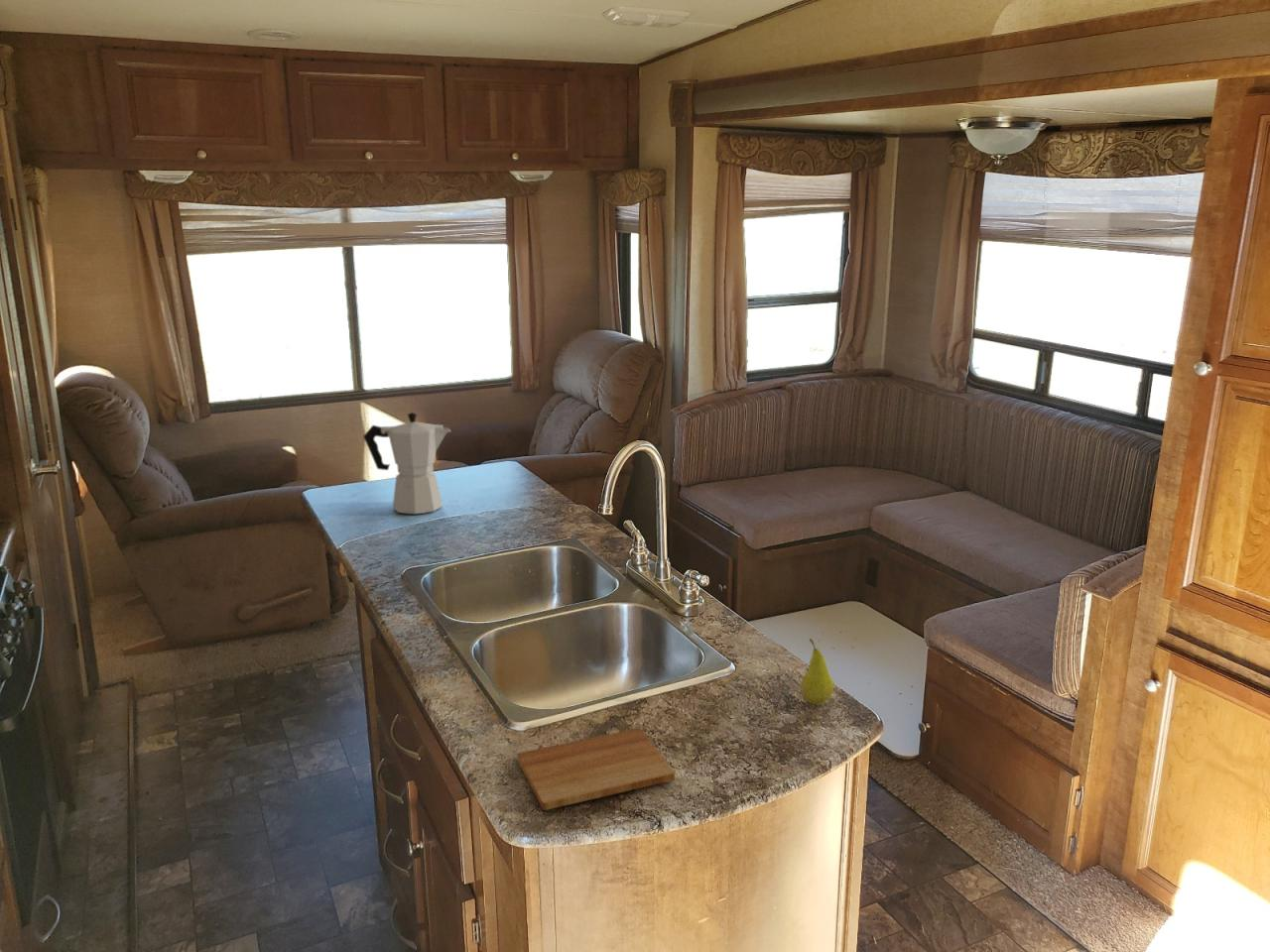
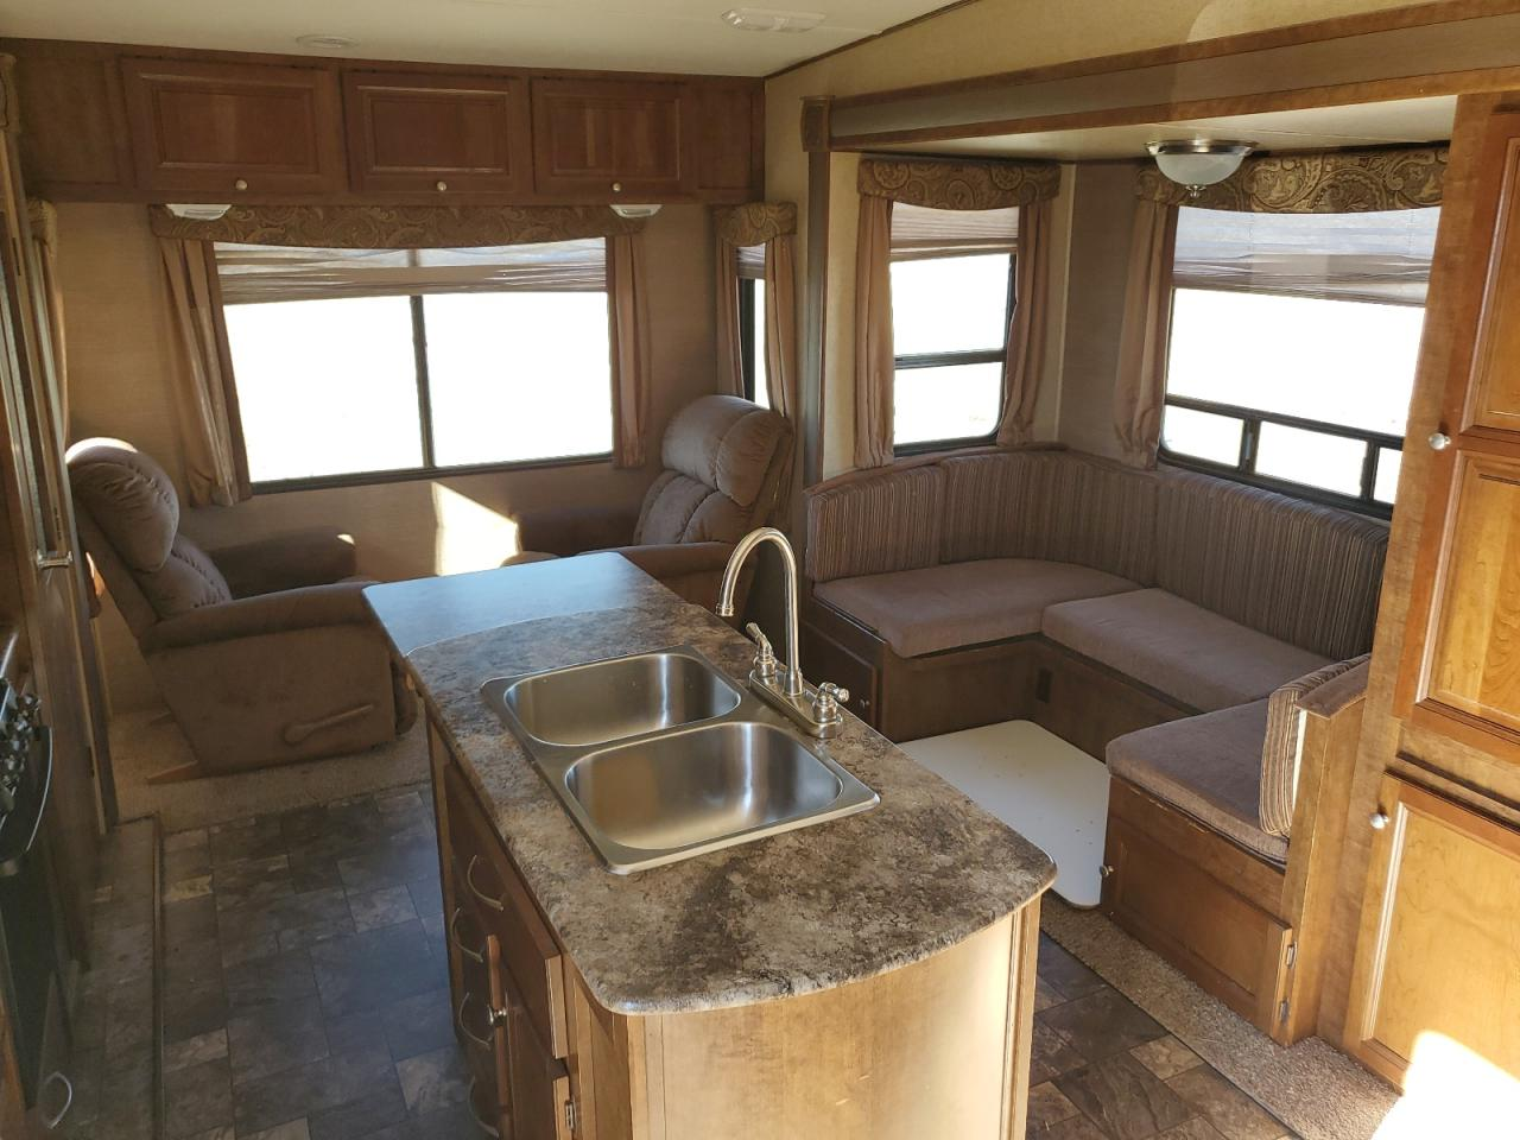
- moka pot [363,412,451,515]
- fruit [800,638,834,706]
- cutting board [516,727,676,811]
